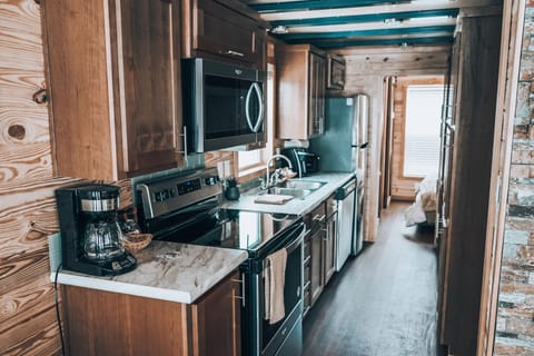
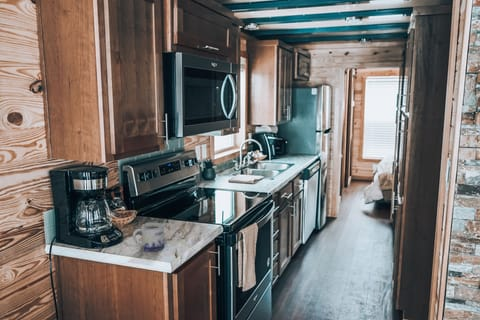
+ mug [132,222,165,252]
